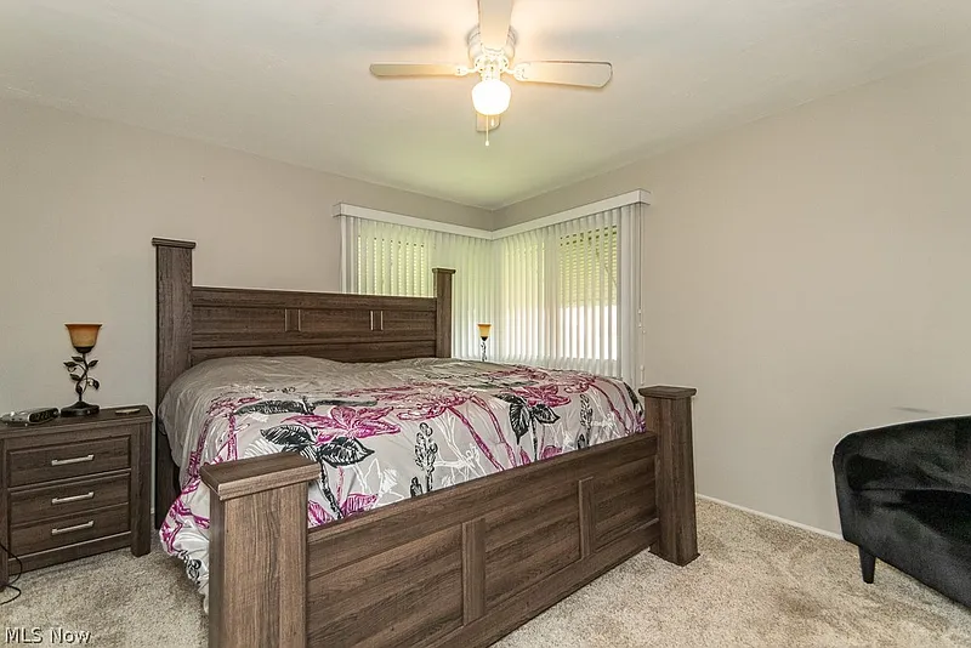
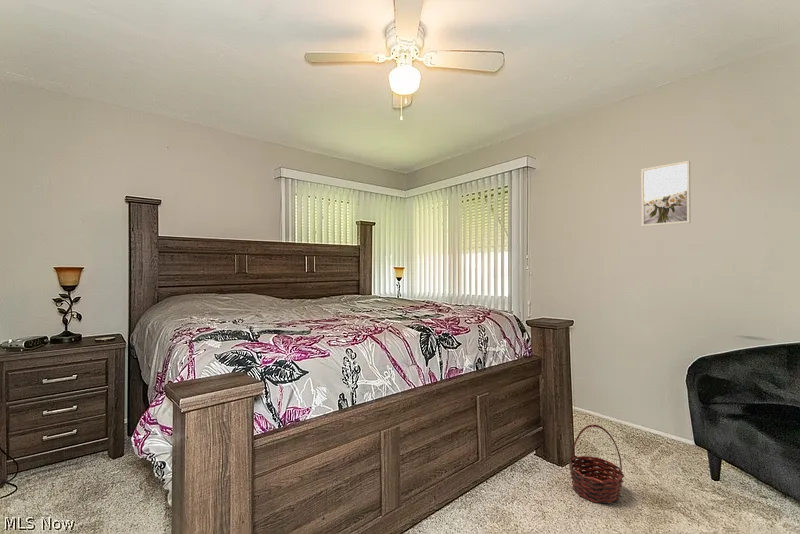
+ wall art [640,160,691,227]
+ basket [567,424,625,505]
